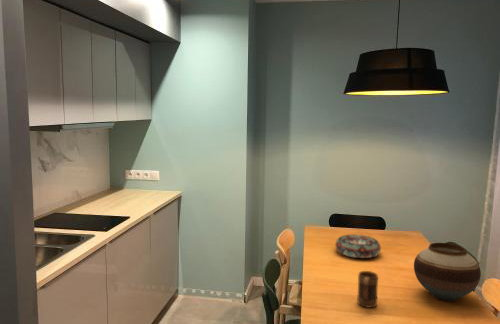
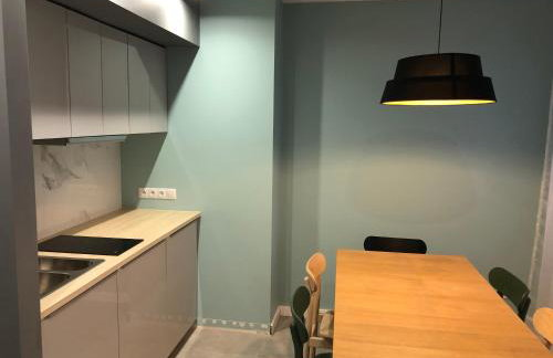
- mug [356,270,379,309]
- vase [413,242,482,303]
- decorative bowl [334,234,382,259]
